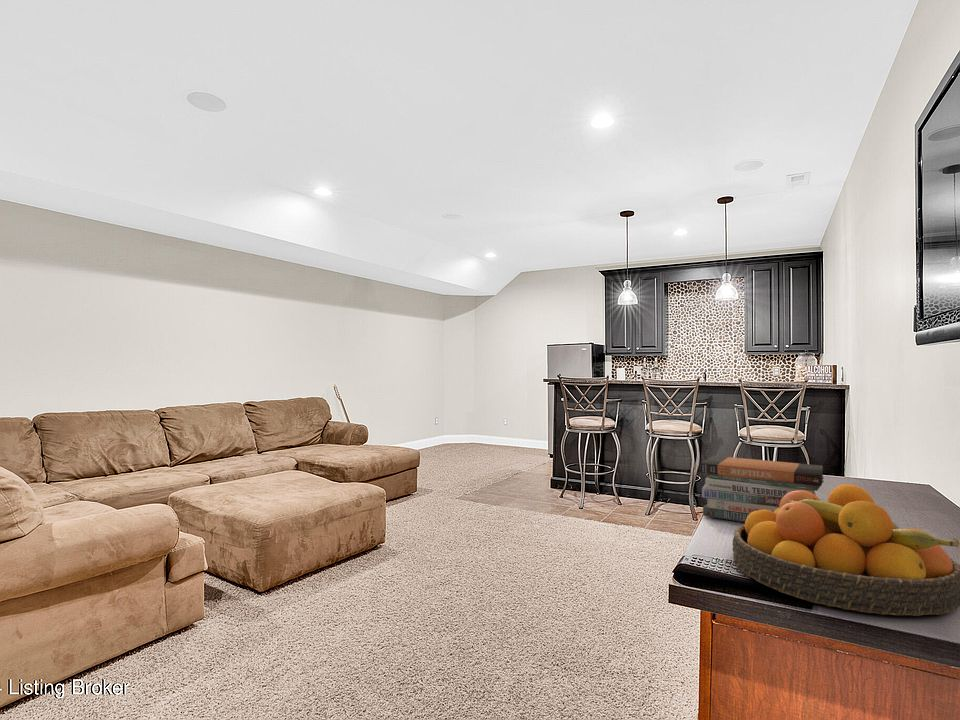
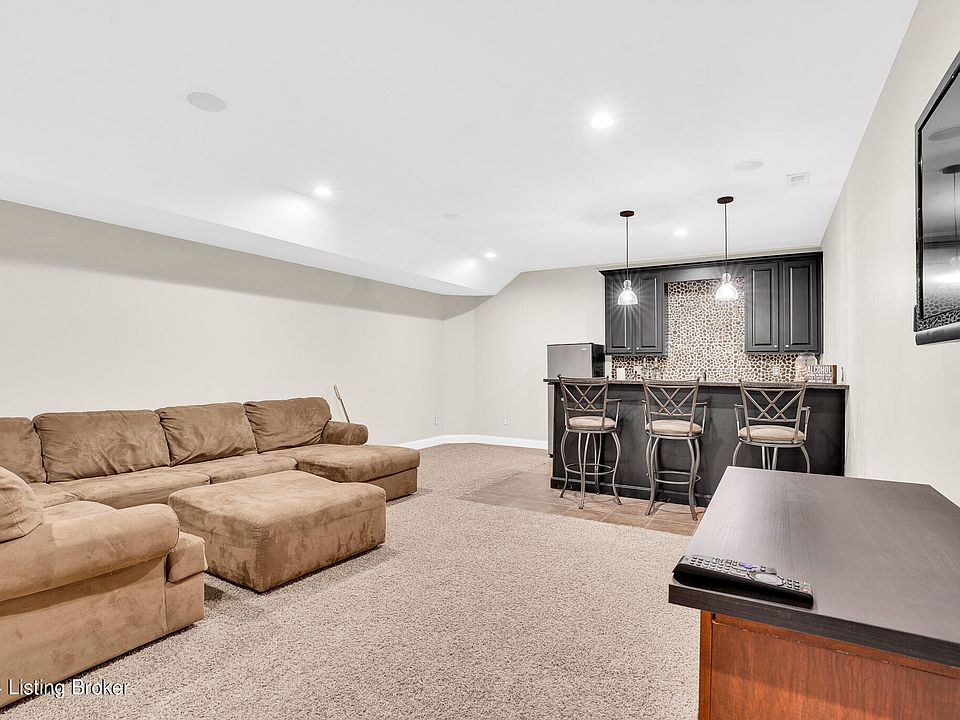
- fruit bowl [732,483,960,617]
- book stack [699,455,825,523]
